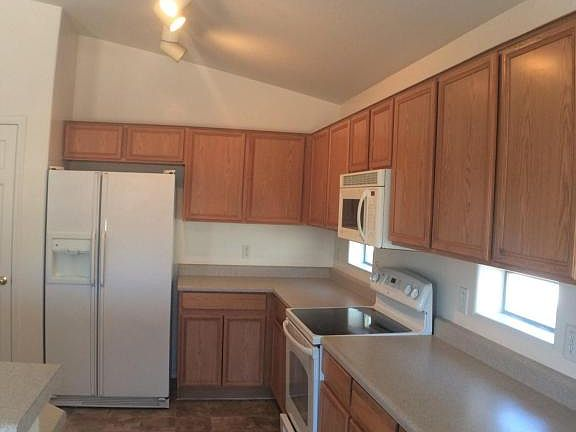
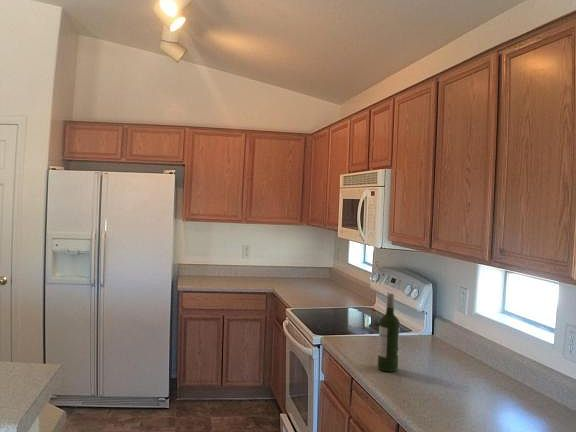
+ wine bottle [377,292,401,373]
